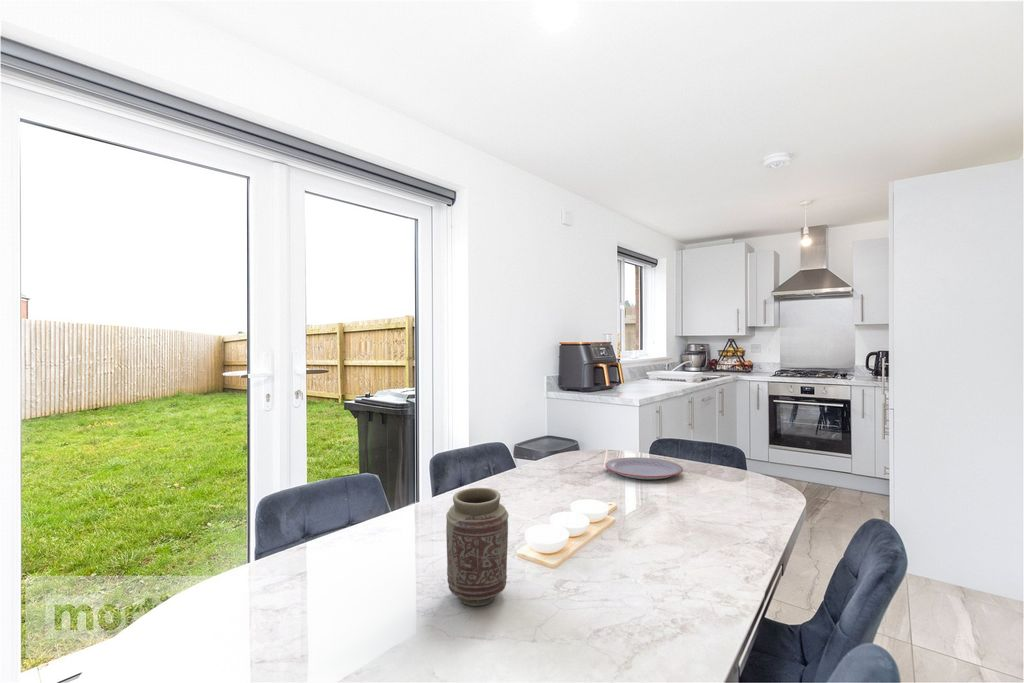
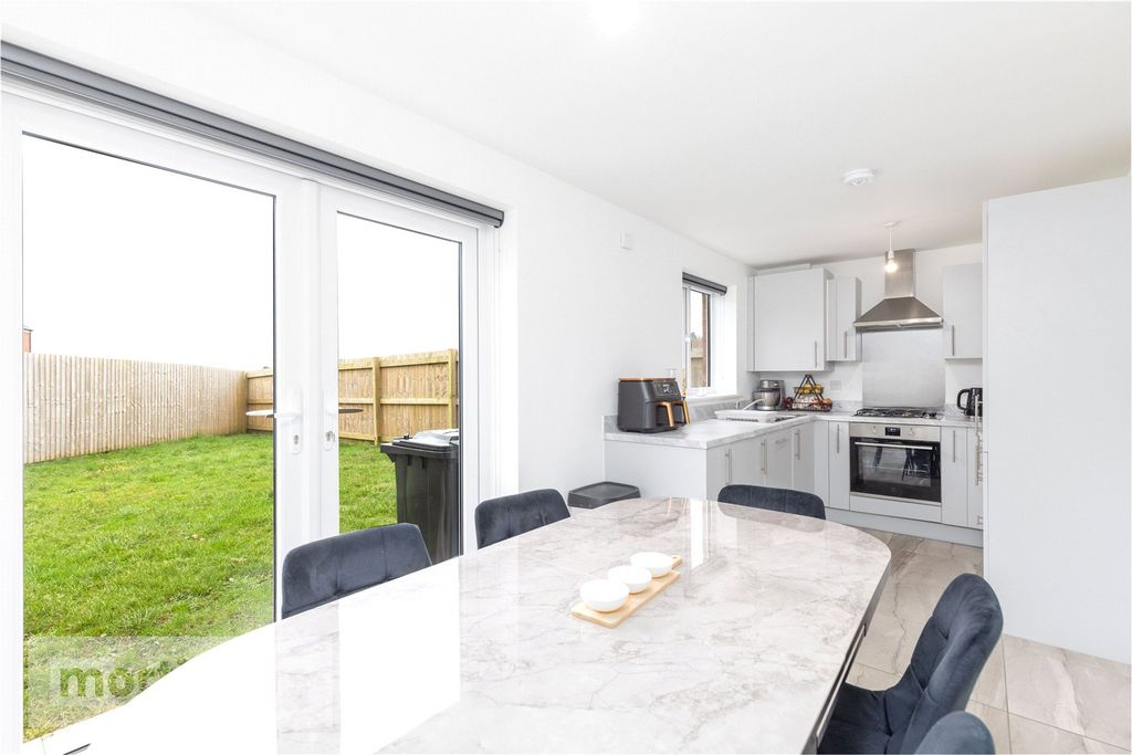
- plate [605,457,684,480]
- vase [445,487,510,607]
